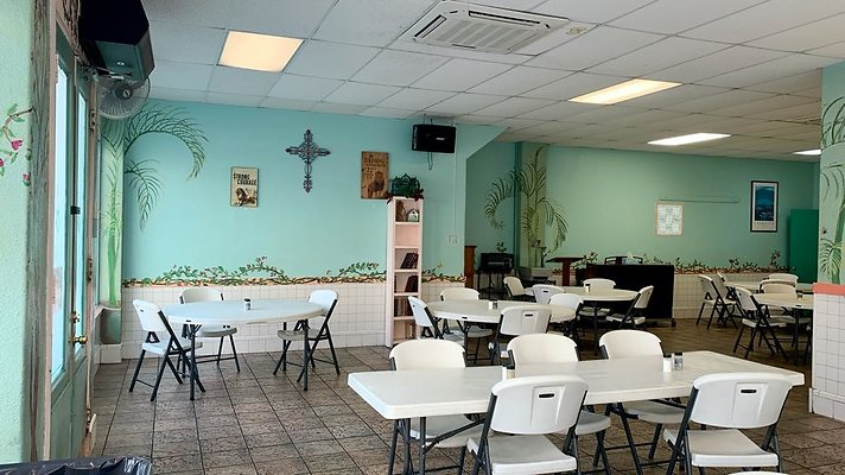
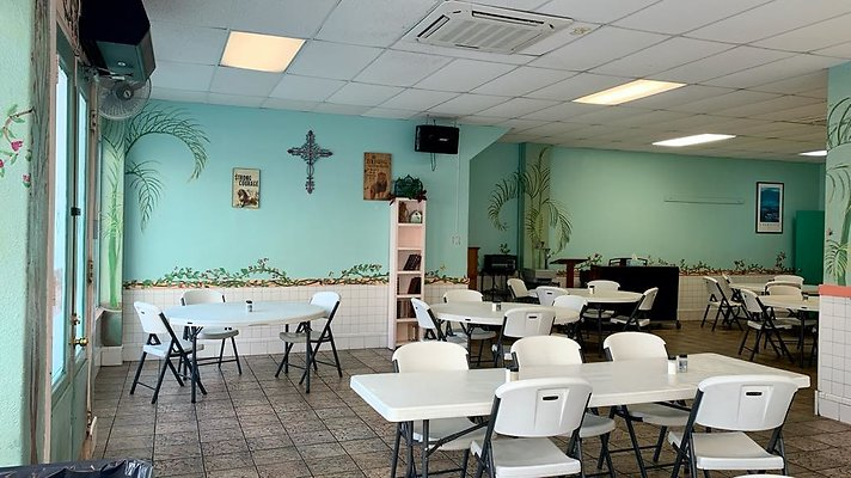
- wall art [654,201,685,238]
